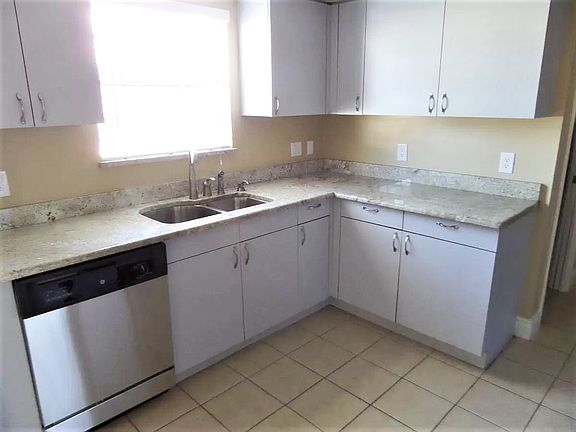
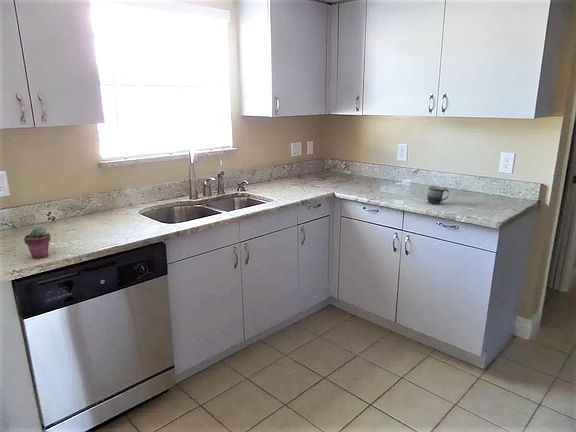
+ mug [426,185,450,205]
+ potted succulent [23,226,51,259]
